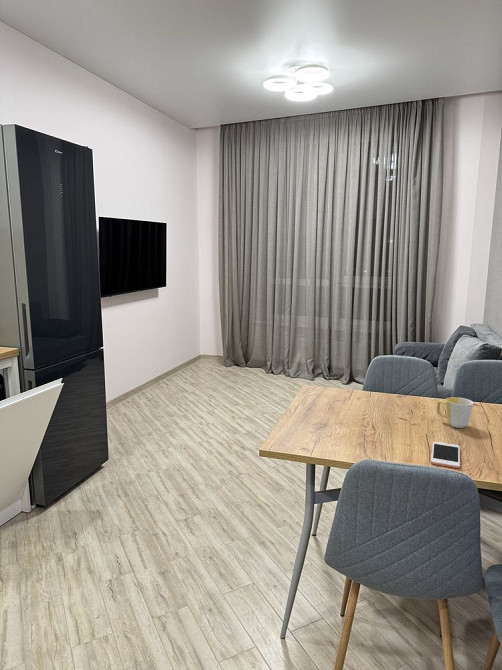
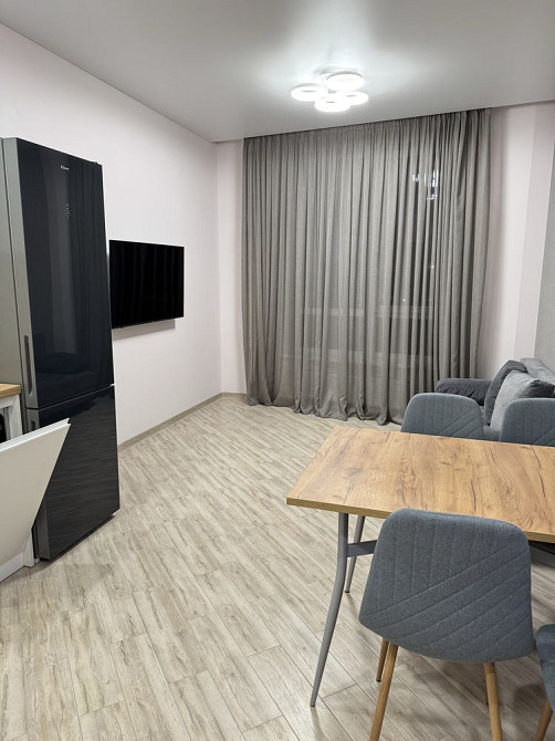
- mug [436,396,474,429]
- cell phone [430,441,461,469]
